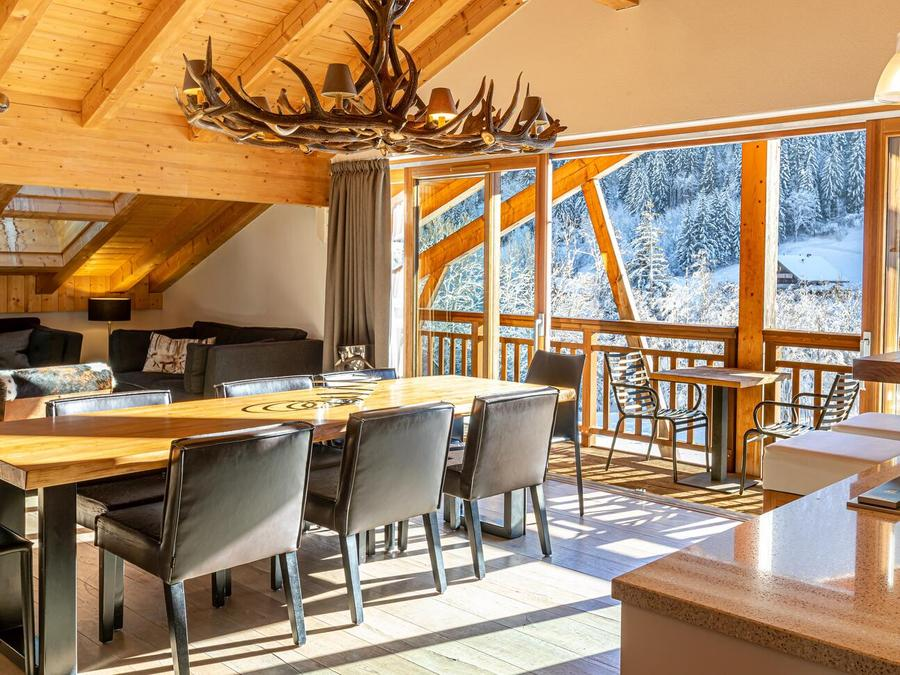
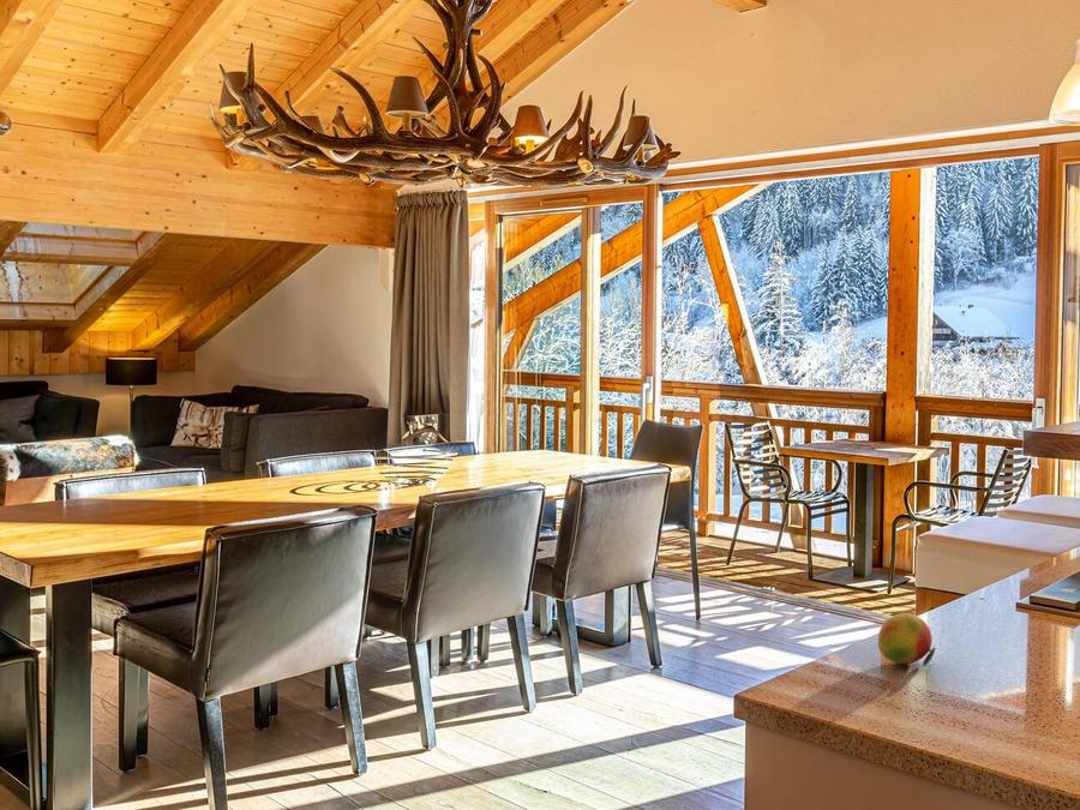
+ fruit [877,612,937,667]
